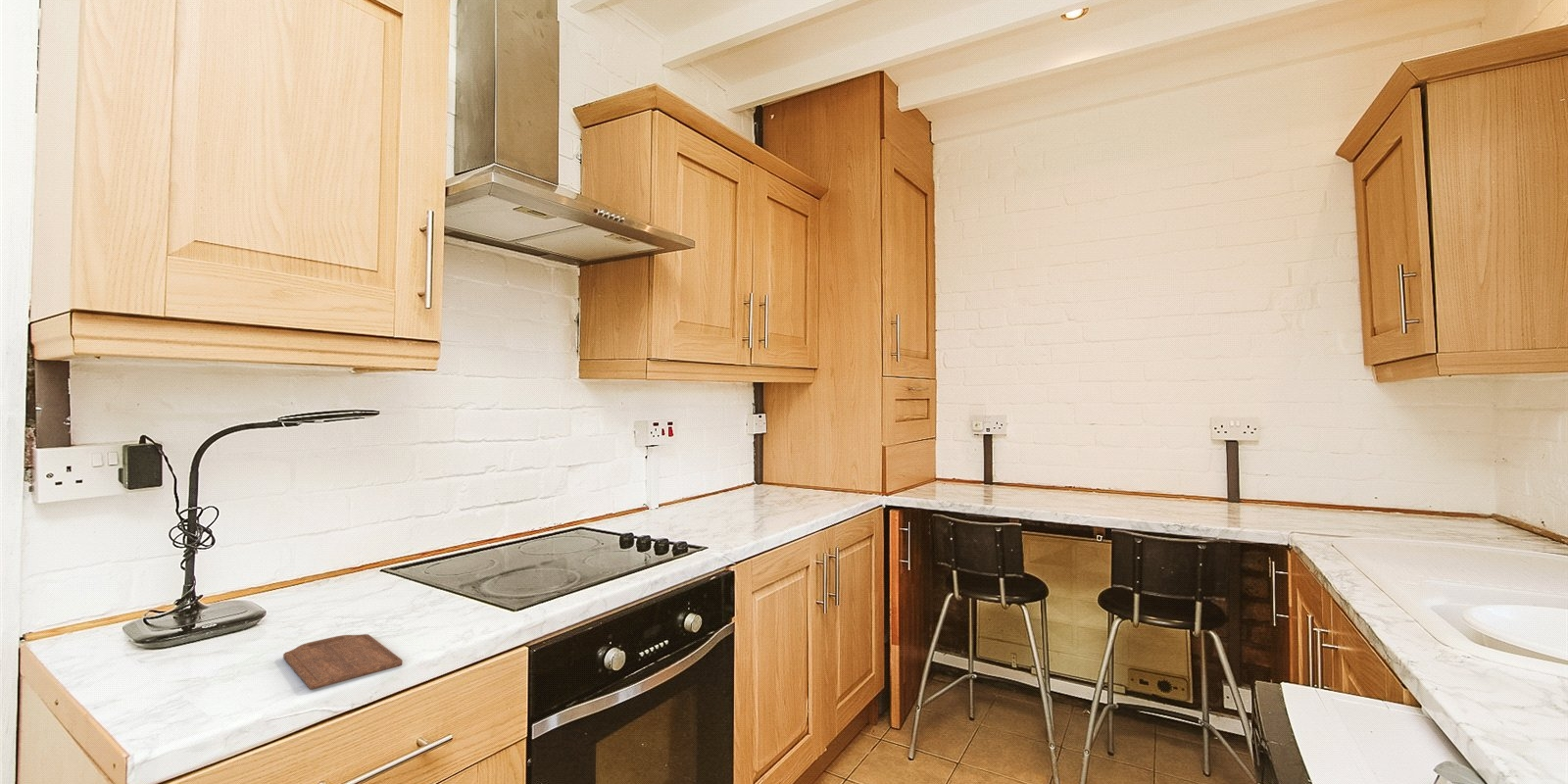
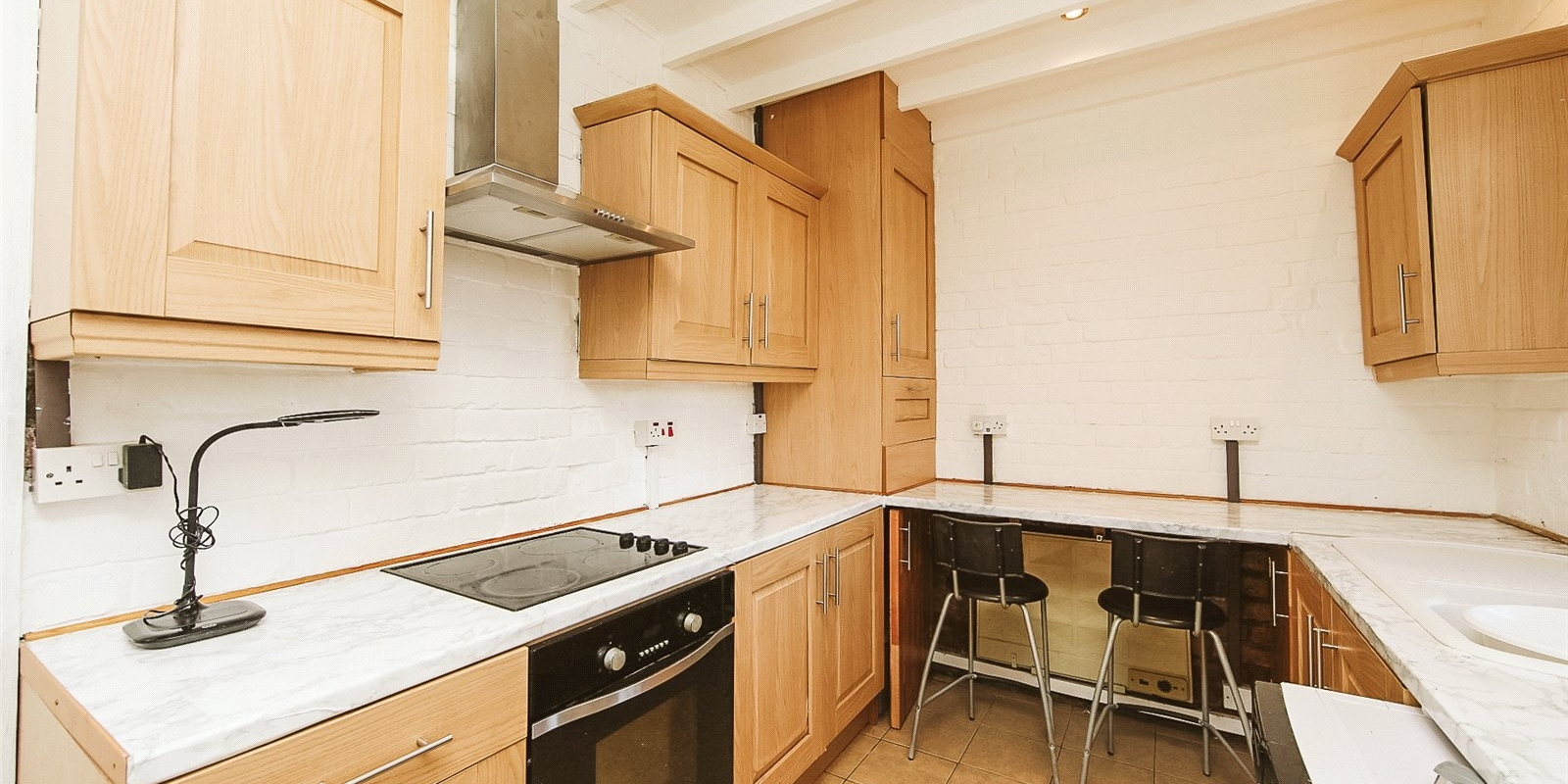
- cutting board [282,633,403,691]
